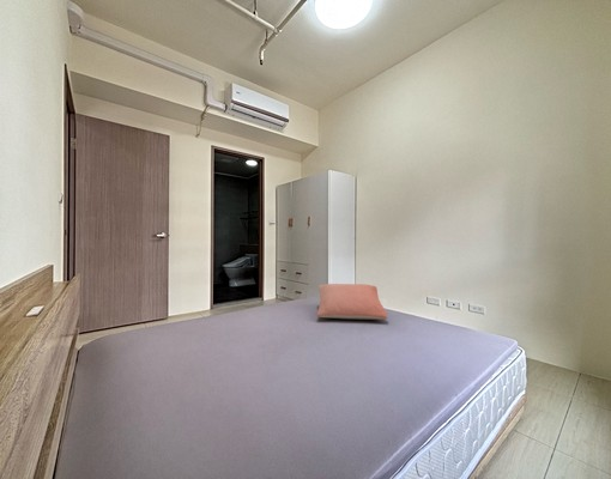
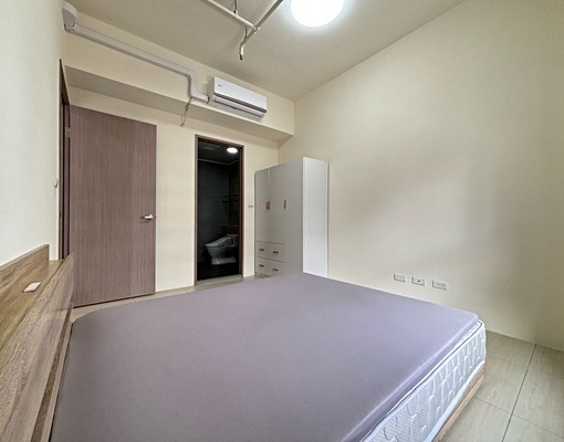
- pillow [315,283,389,321]
